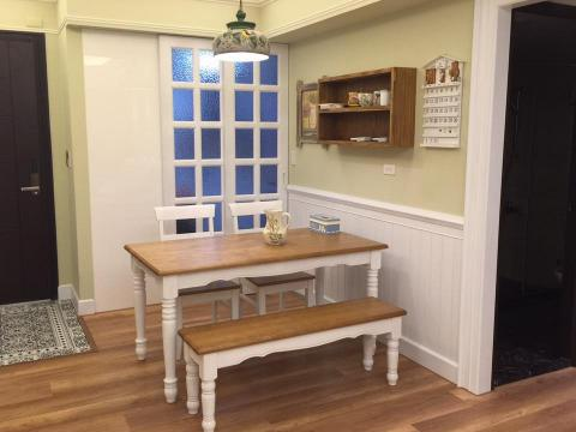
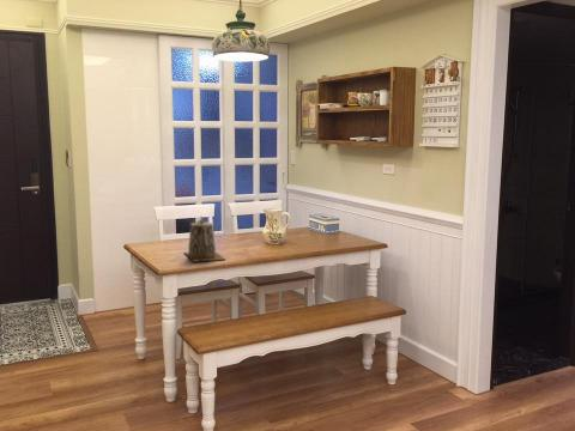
+ teapot [183,216,228,263]
